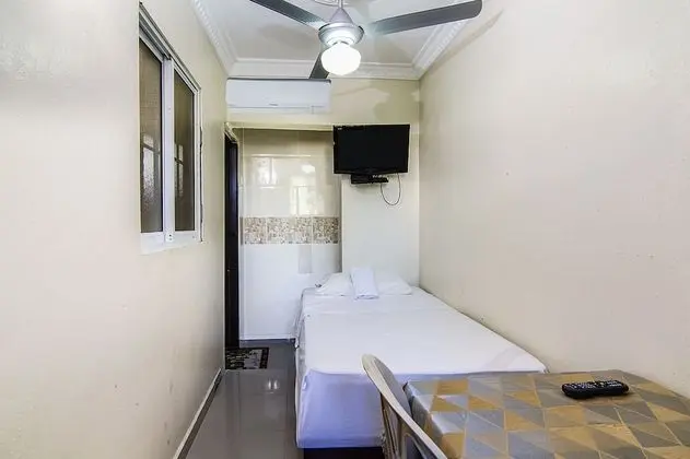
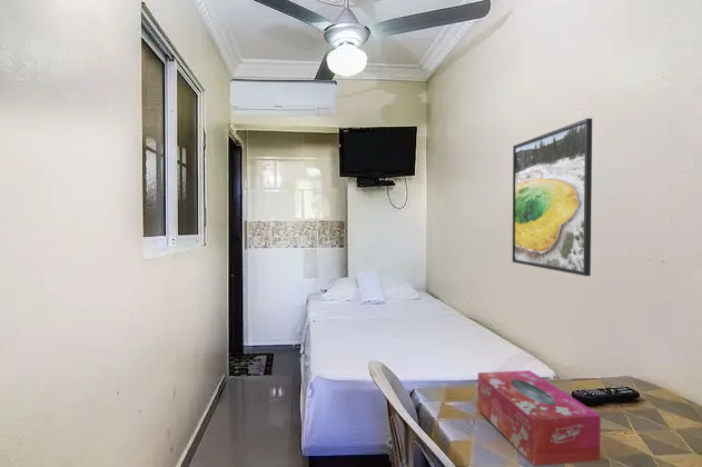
+ tissue box [476,369,602,467]
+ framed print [512,117,593,277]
